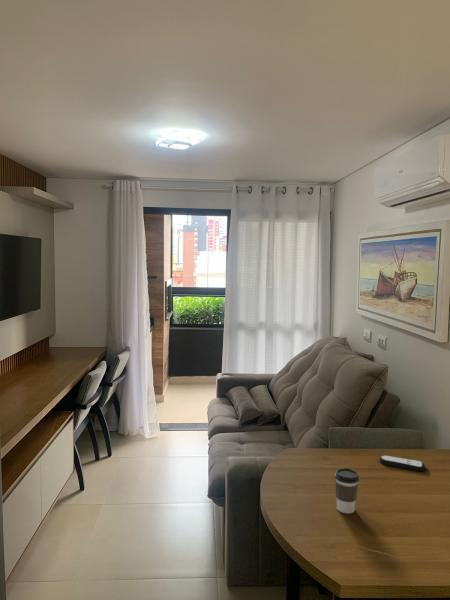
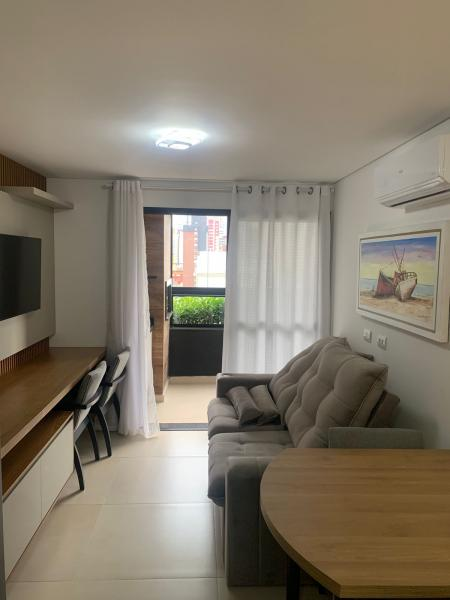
- coffee cup [334,467,360,515]
- remote control [378,454,426,473]
